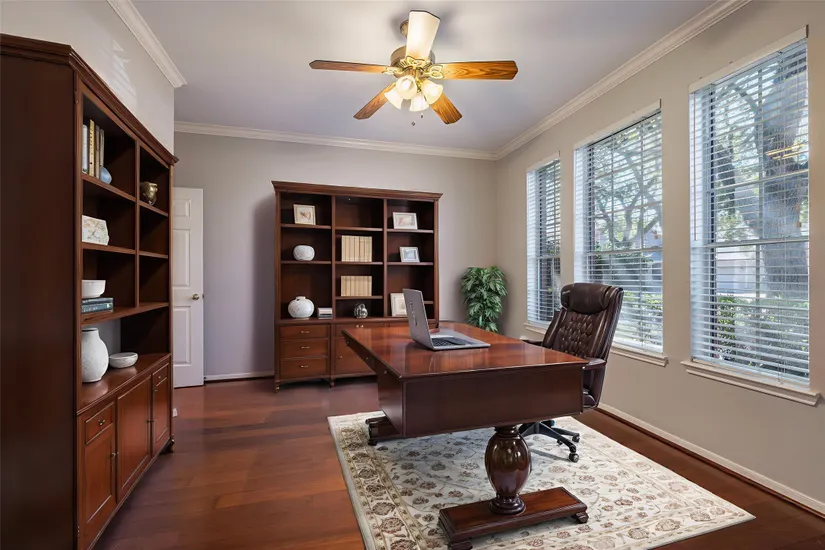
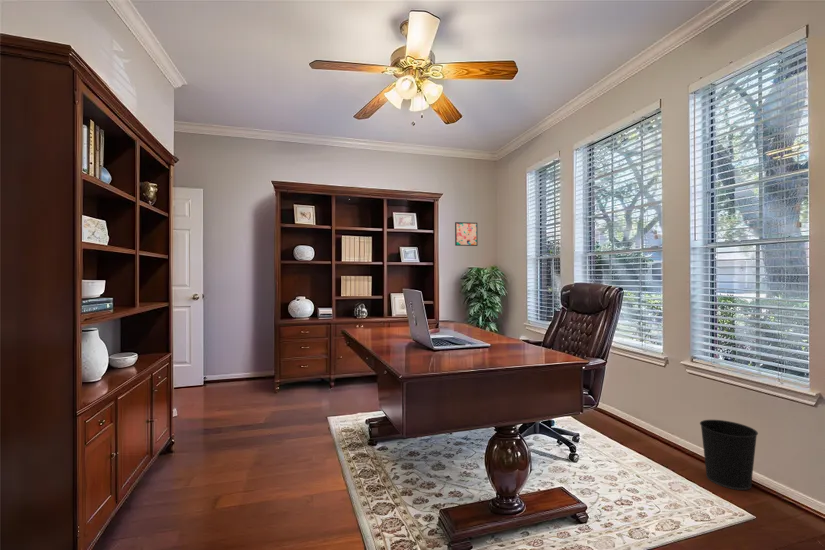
+ wastebasket [699,419,759,491]
+ wall art [454,221,479,247]
